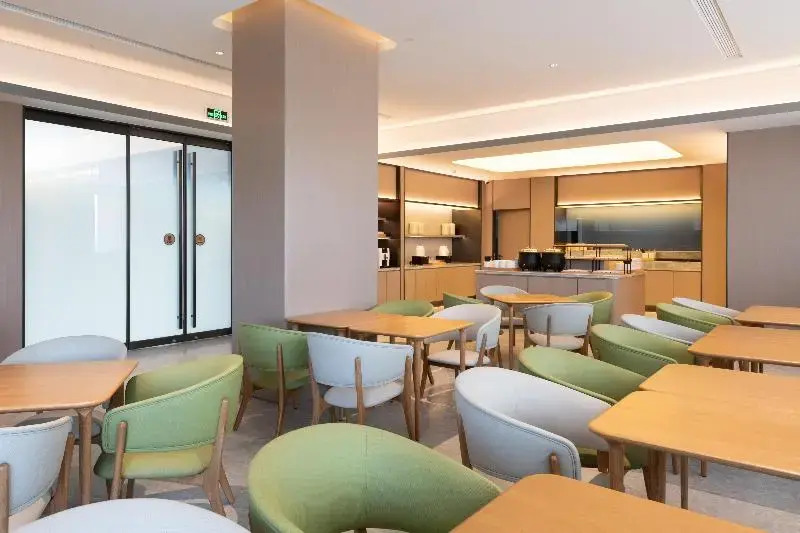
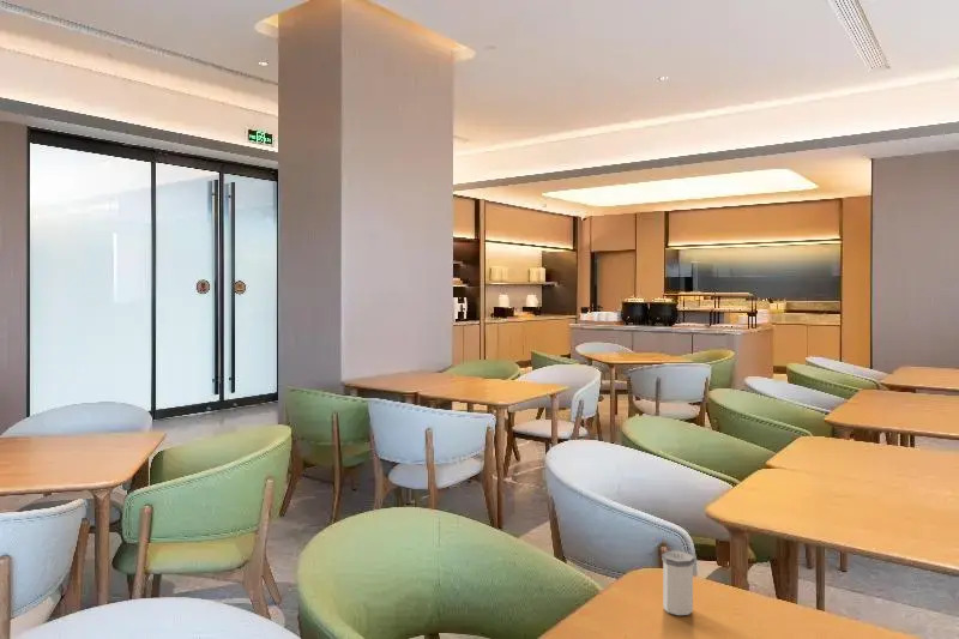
+ salt shaker [661,549,695,616]
